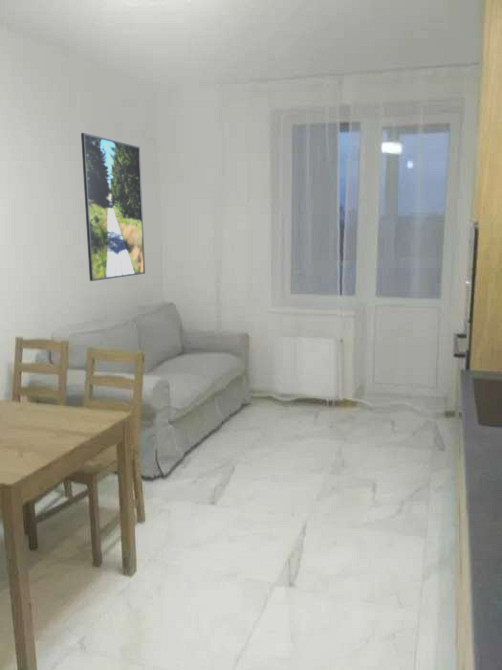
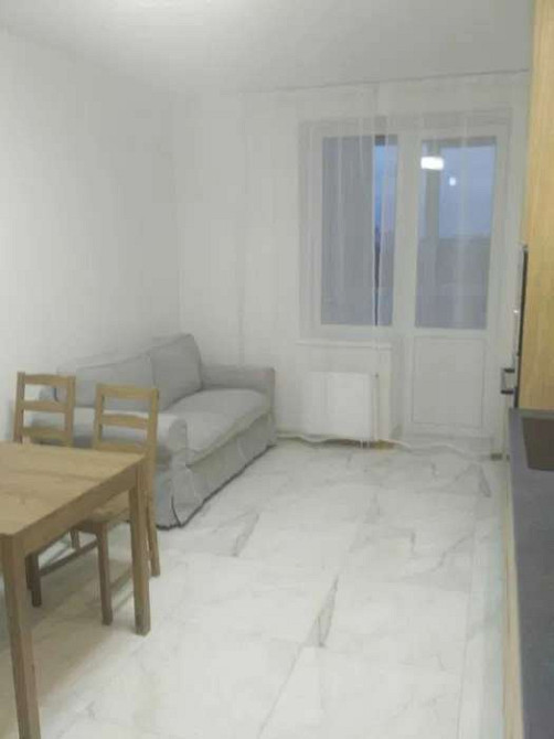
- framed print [80,132,146,282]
